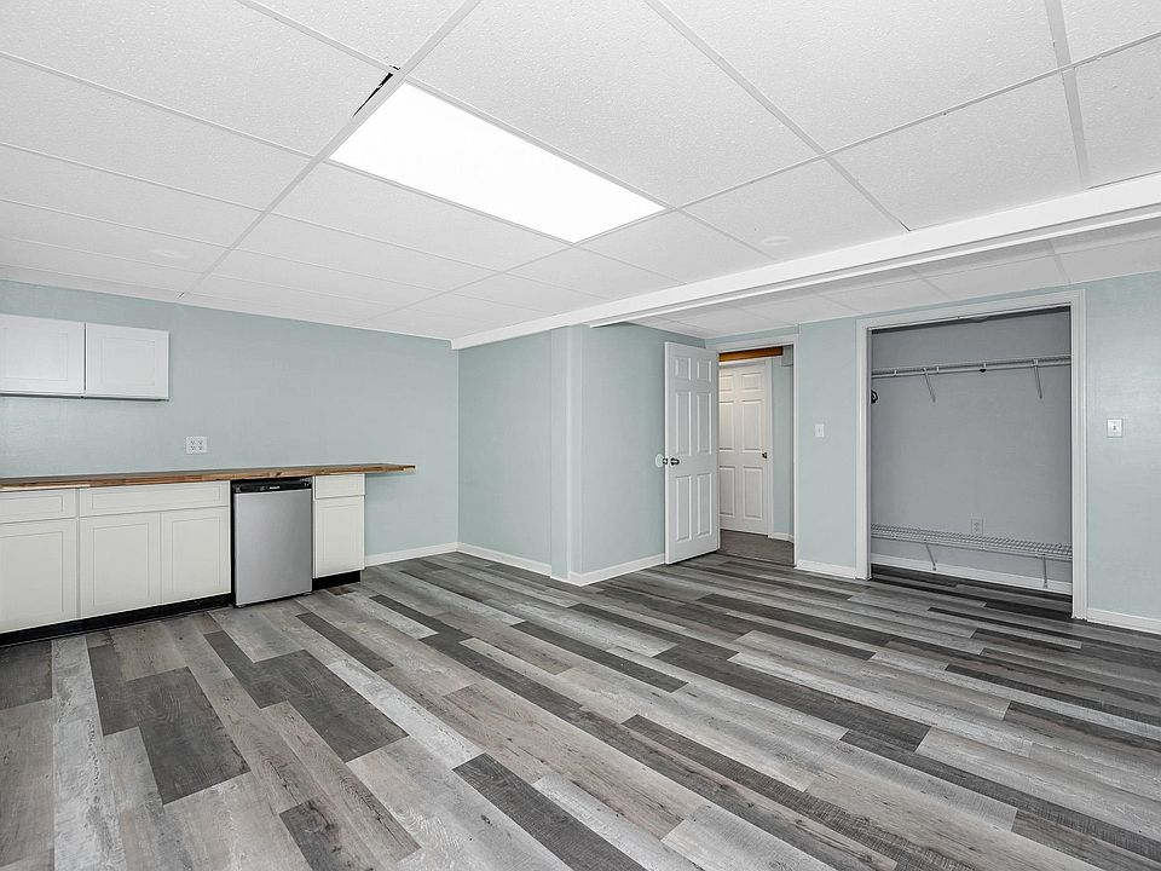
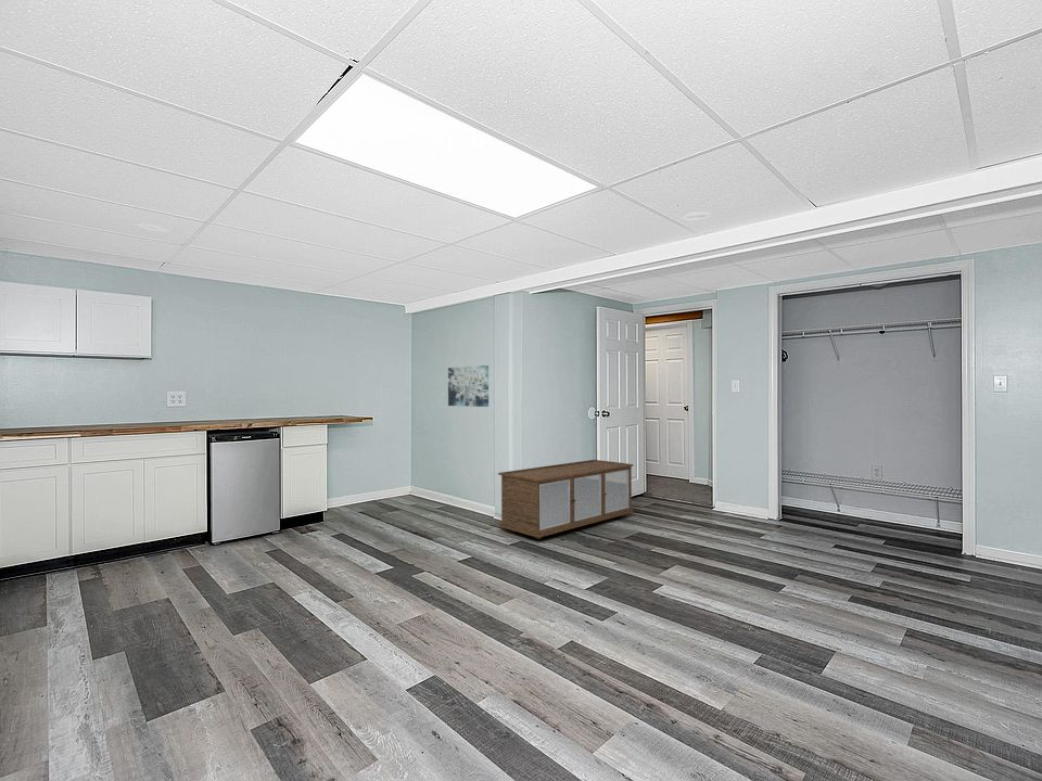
+ storage cabinet [497,459,635,540]
+ wall art [447,364,490,408]
